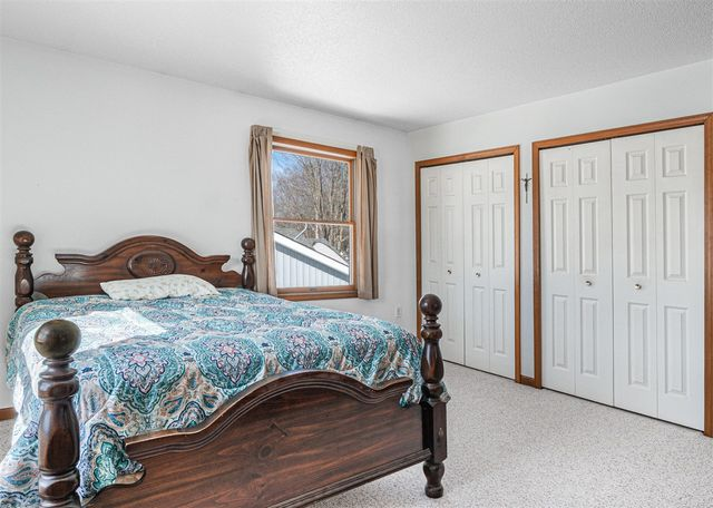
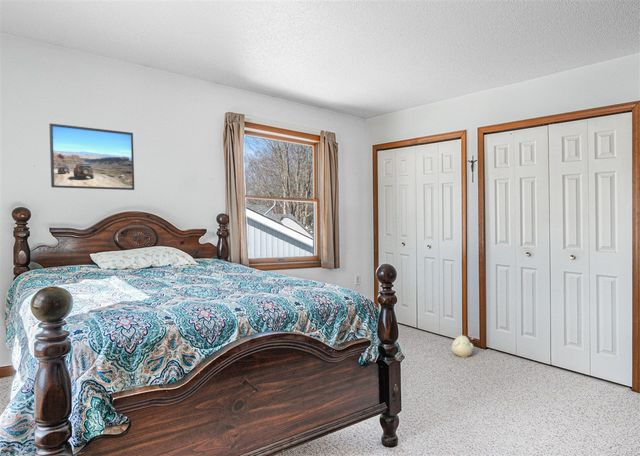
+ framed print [48,122,135,191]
+ plush toy [450,332,474,358]
